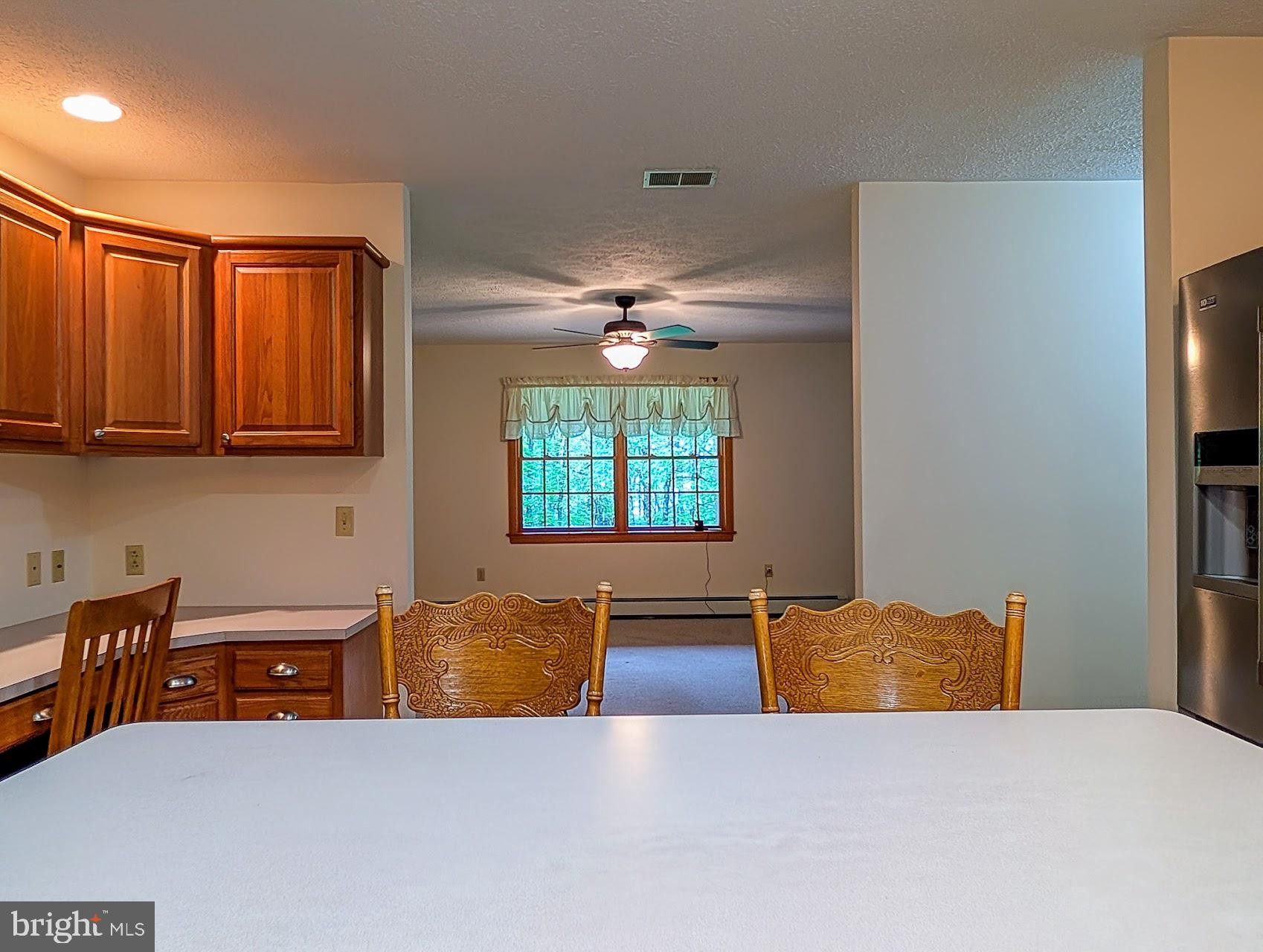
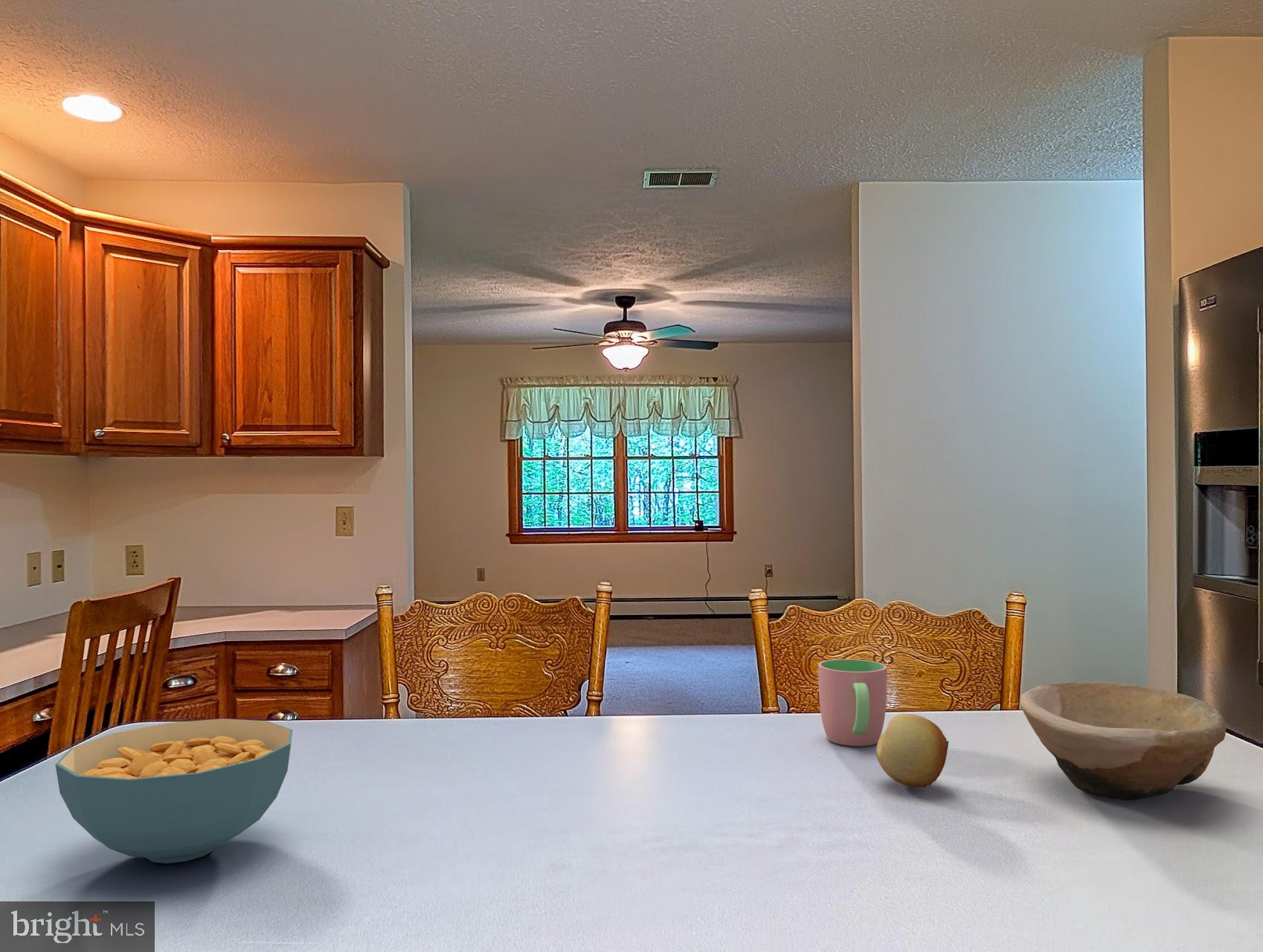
+ fruit [875,713,949,788]
+ cup [817,658,887,747]
+ bowl [1020,681,1227,801]
+ cereal bowl [55,718,293,864]
